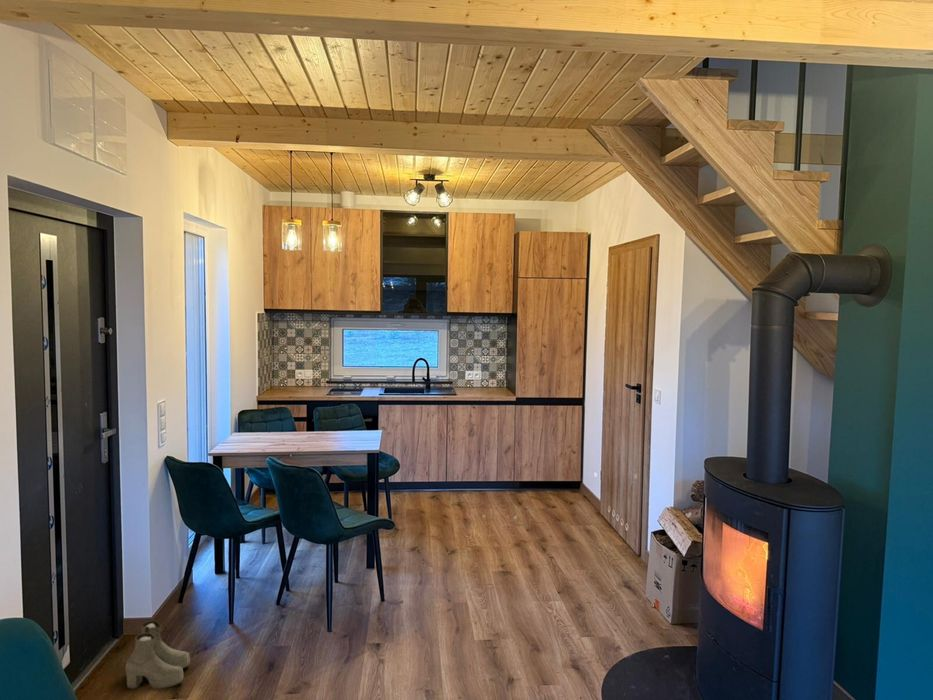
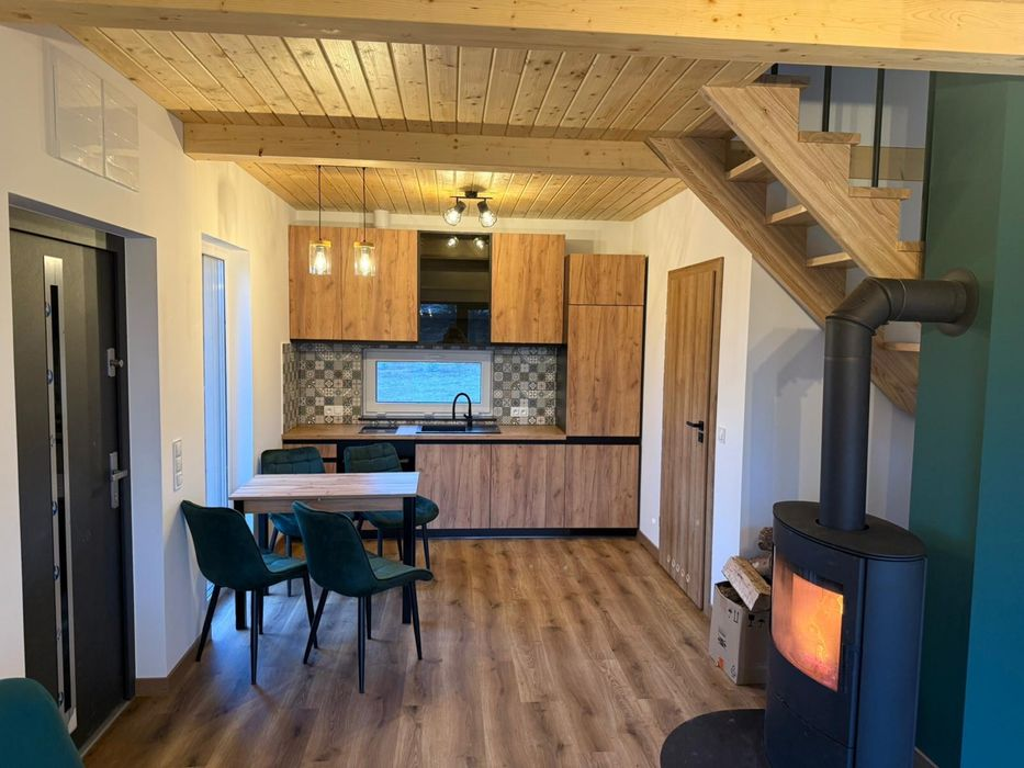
- boots [125,620,191,690]
